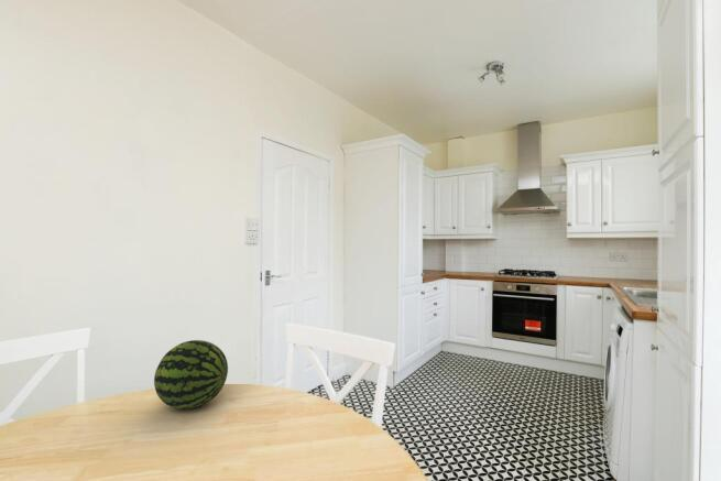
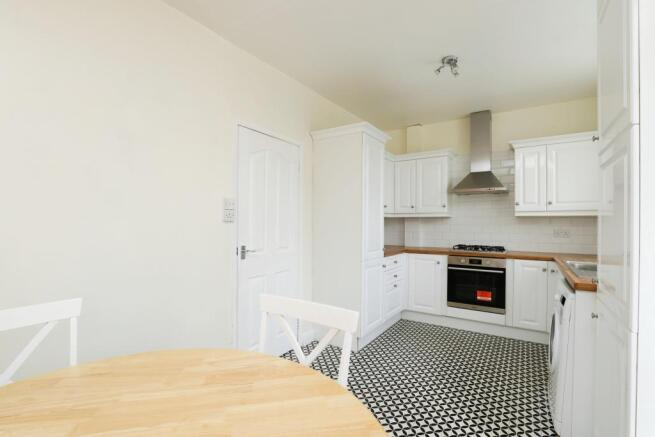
- fruit [153,339,229,411]
